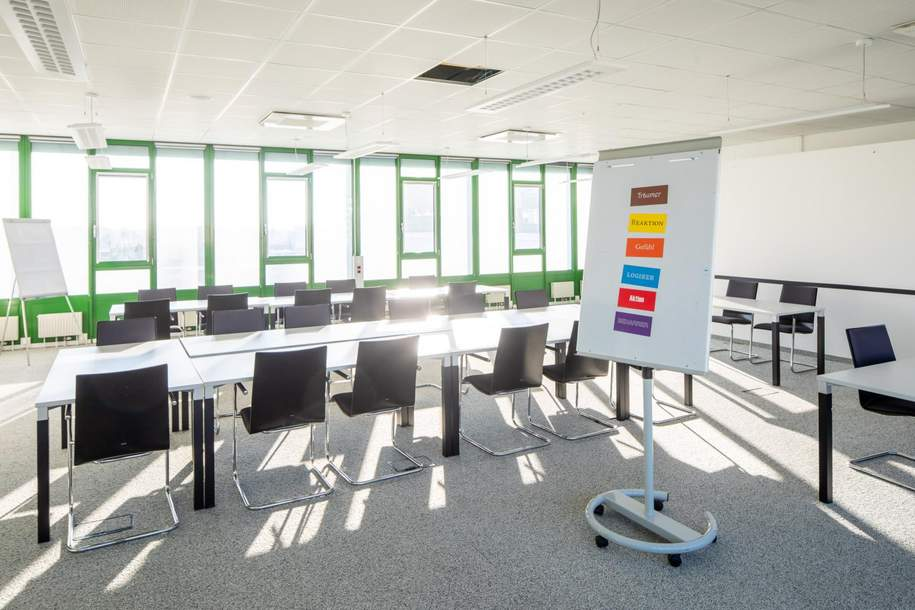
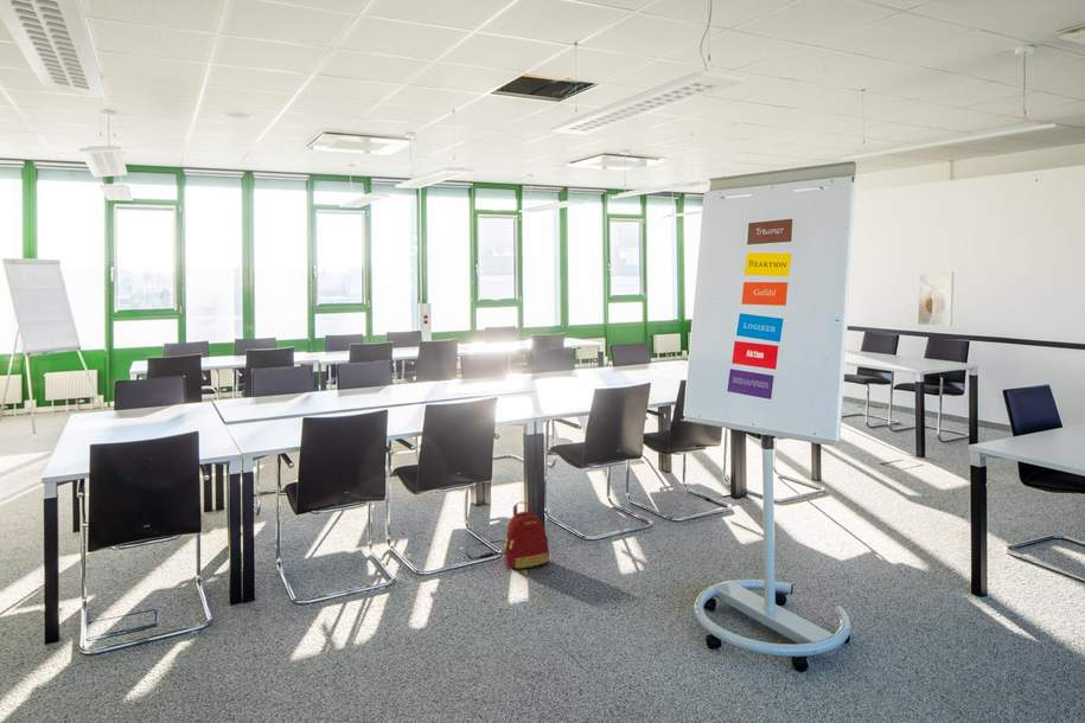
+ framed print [917,270,955,326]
+ backpack [504,501,550,569]
